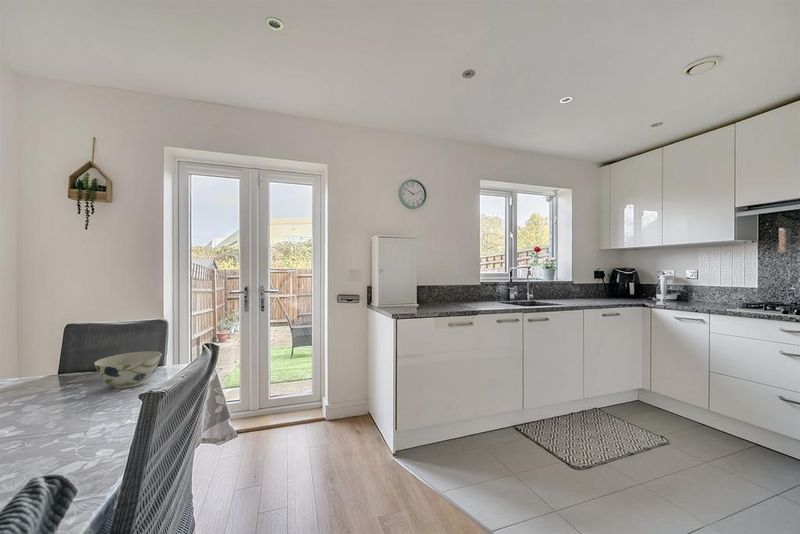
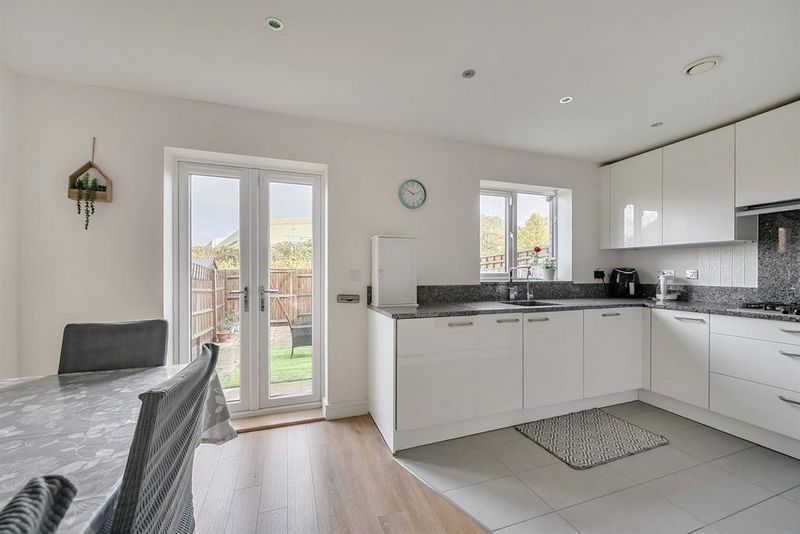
- bowl [93,350,163,389]
